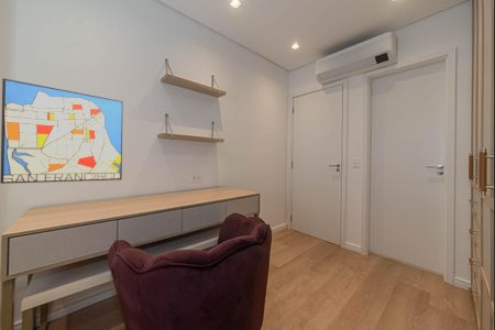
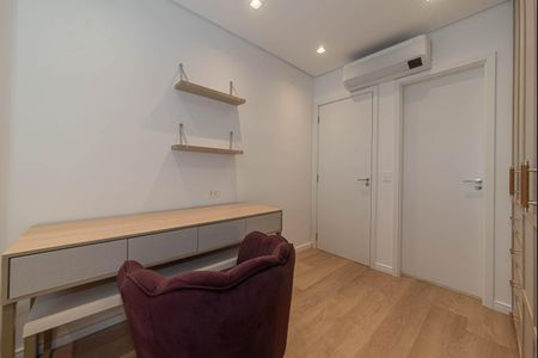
- wall art [0,77,124,185]
